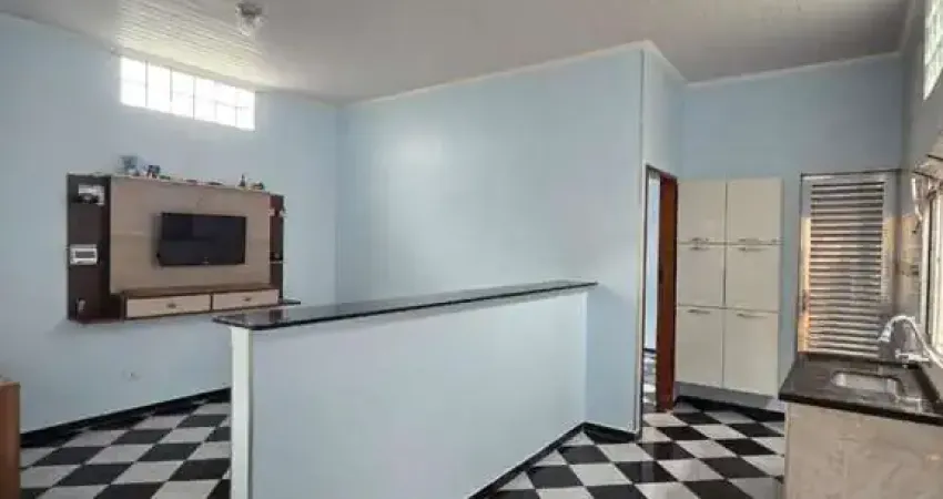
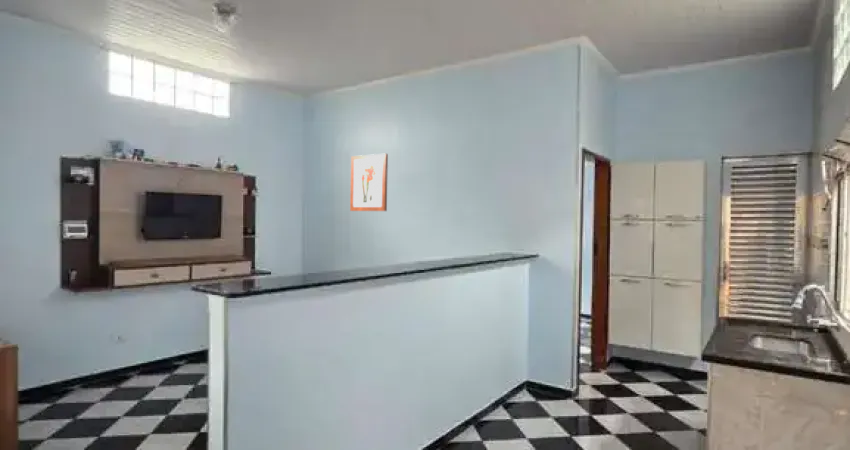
+ wall art [349,153,389,212]
